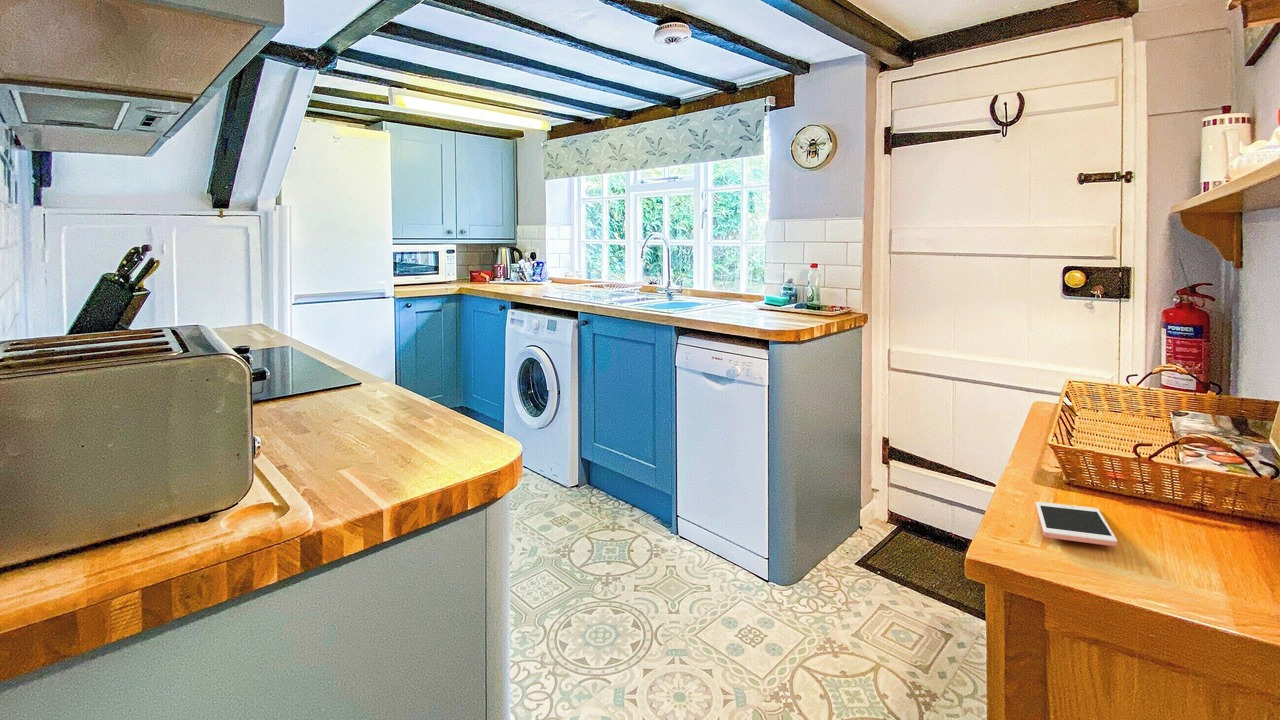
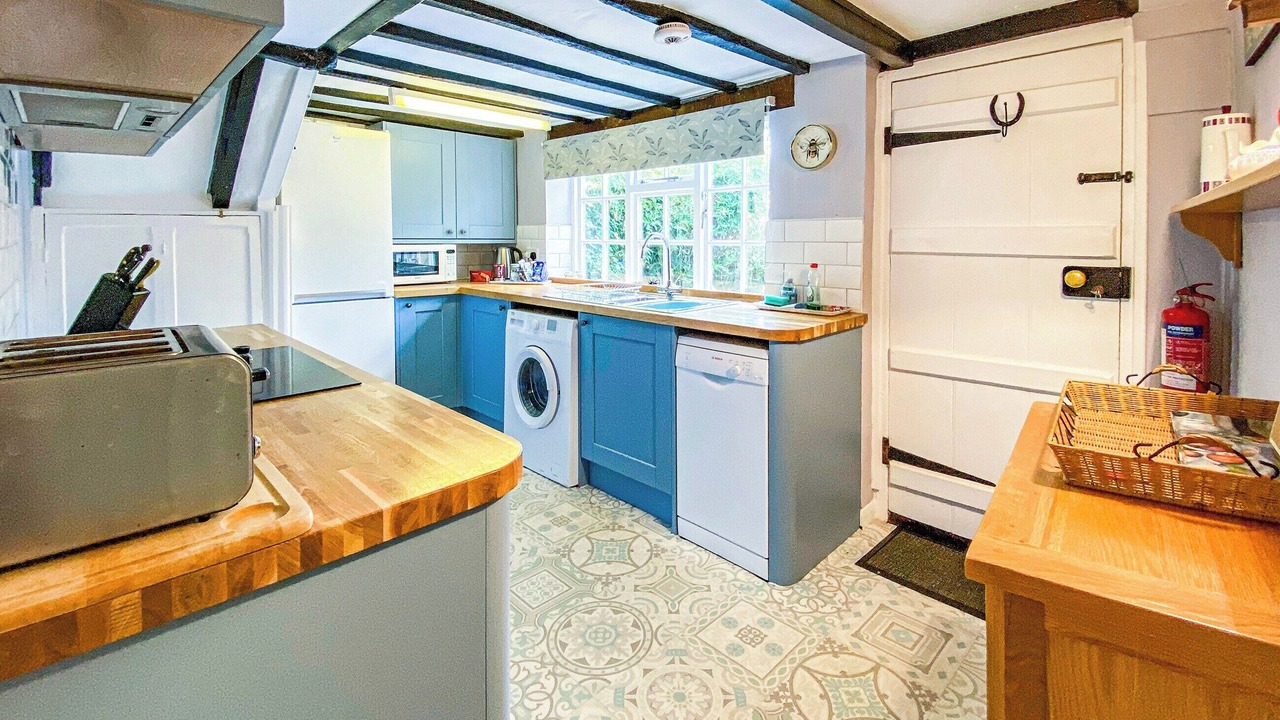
- cell phone [1035,501,1118,547]
